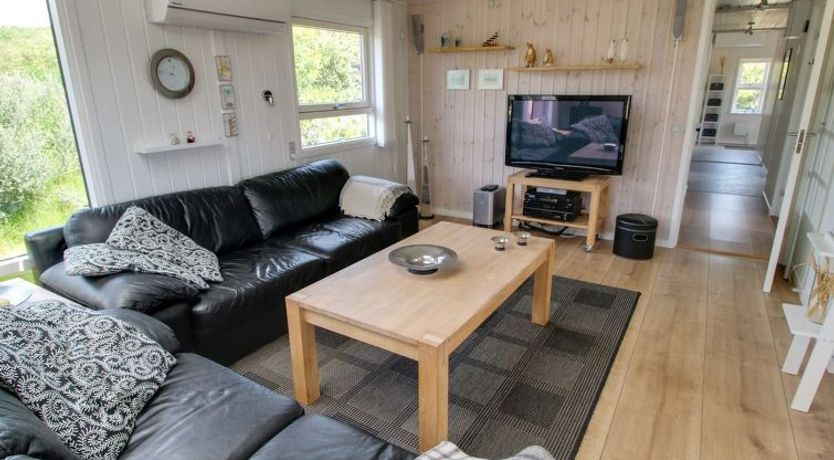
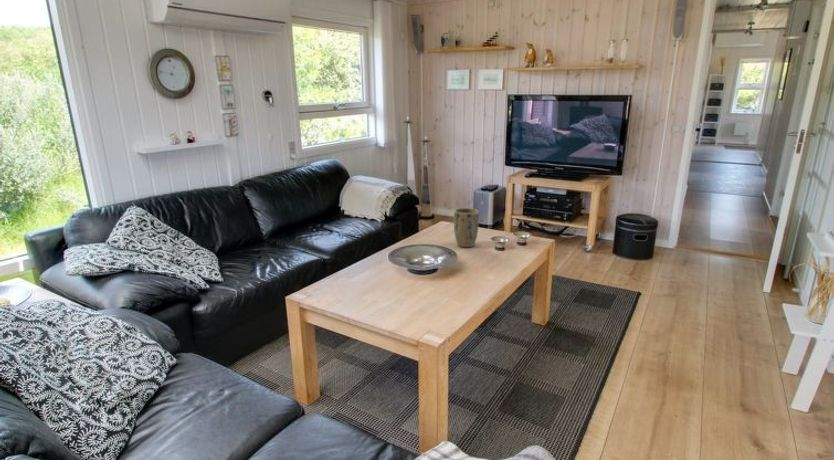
+ plant pot [453,207,480,248]
